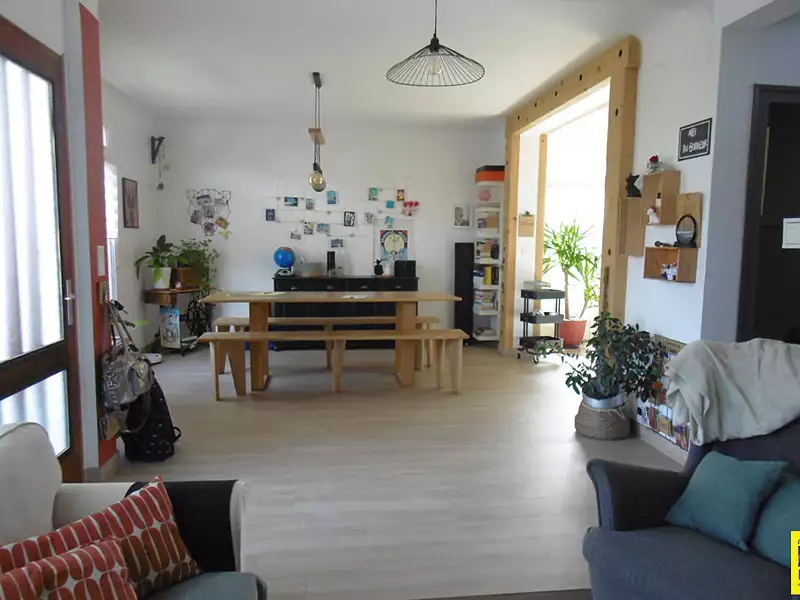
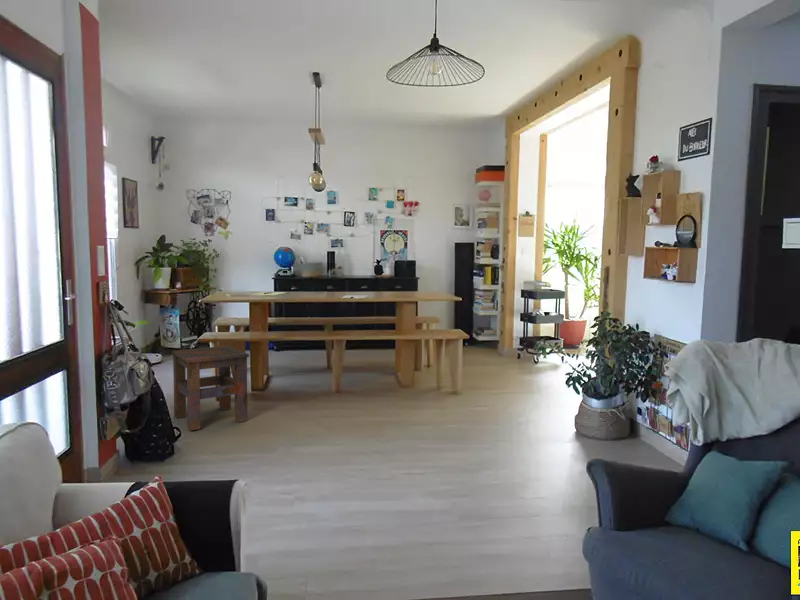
+ side table [170,345,250,432]
